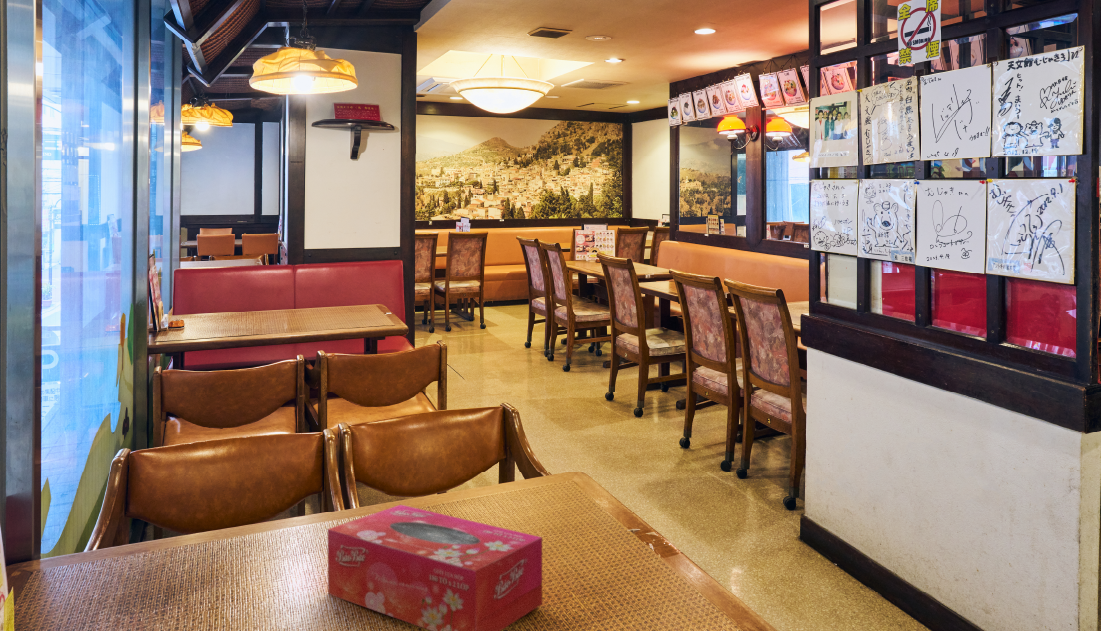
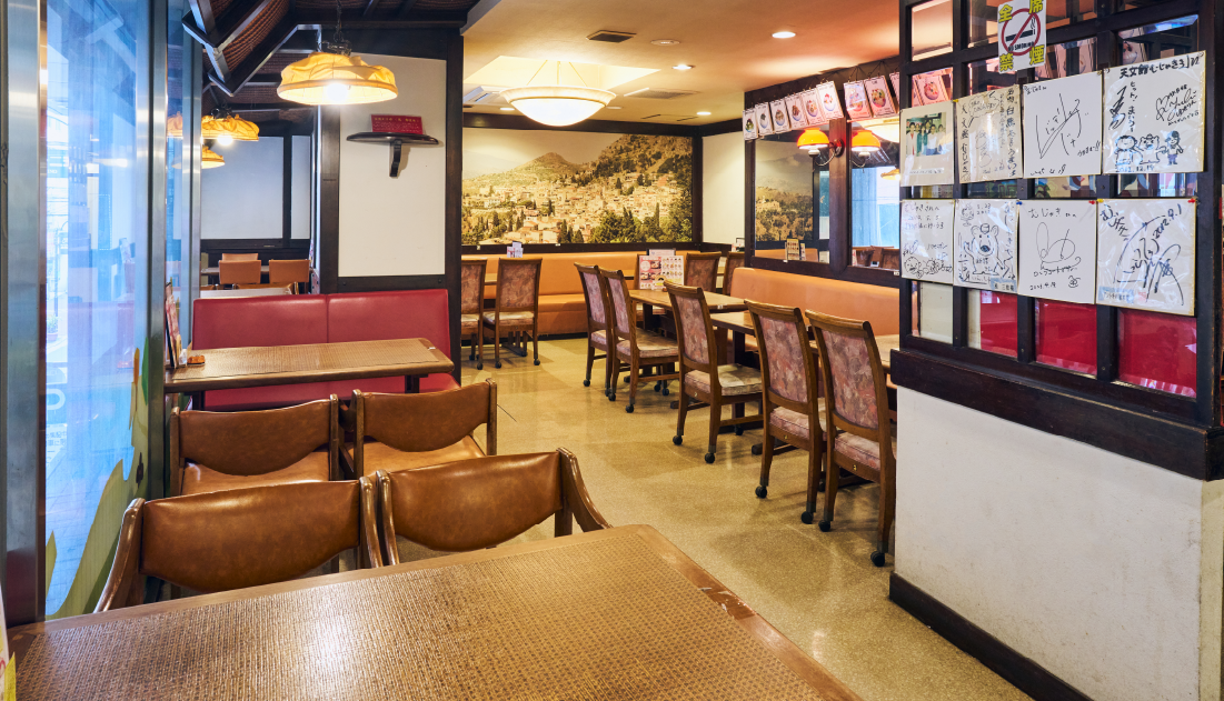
- tissue box [327,504,543,631]
